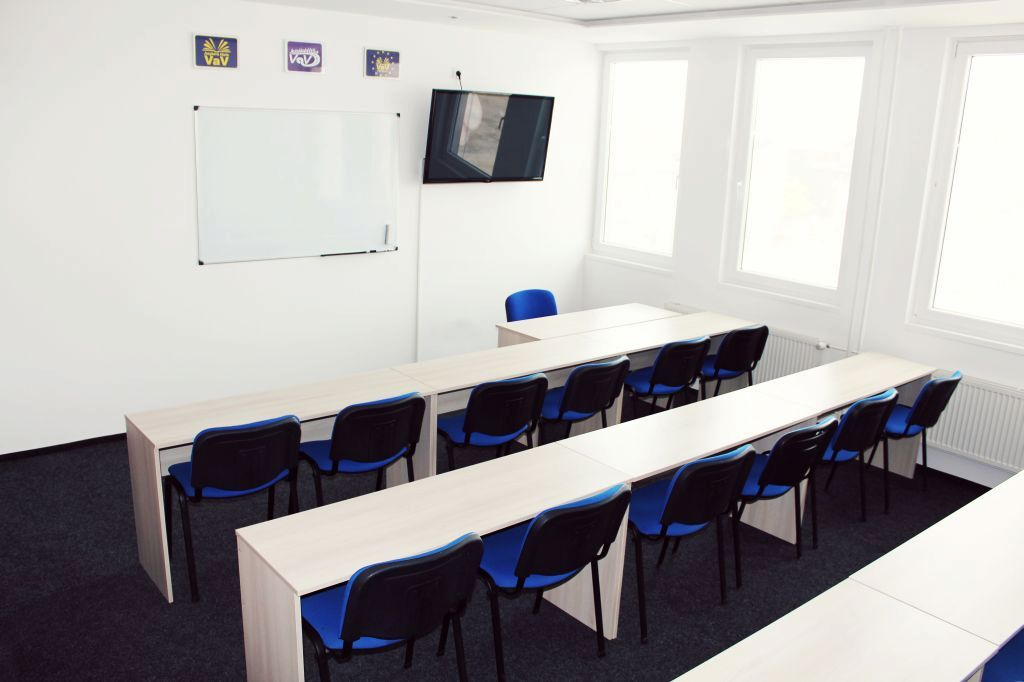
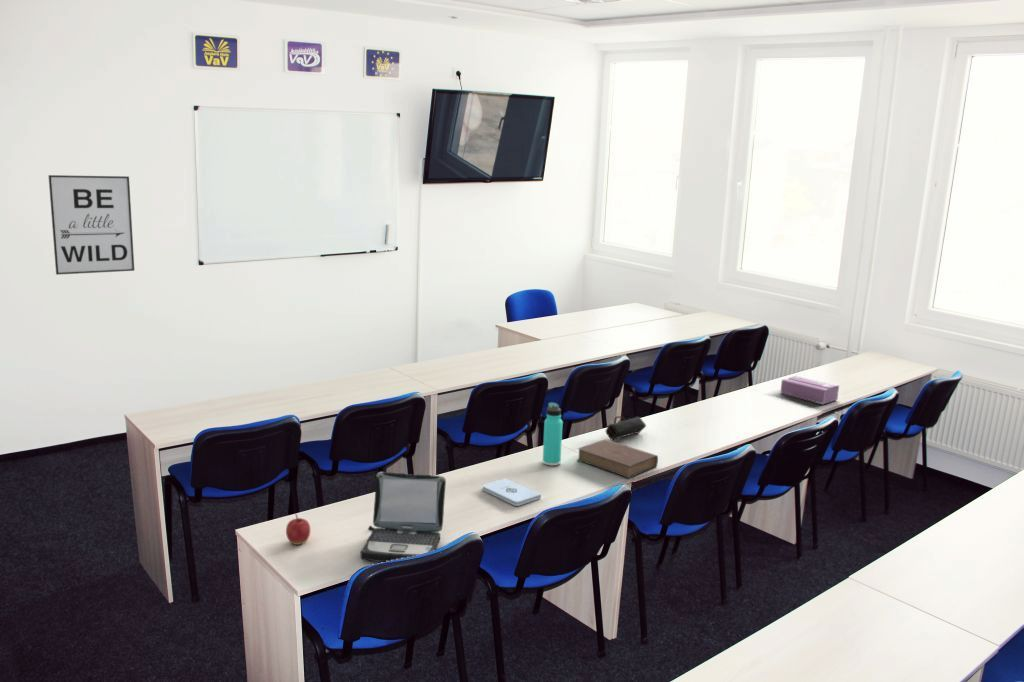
+ thermos bottle [542,401,564,467]
+ pencil case [605,415,647,442]
+ laptop [360,471,447,563]
+ tissue box [780,374,840,405]
+ notepad [481,477,542,507]
+ book [576,438,659,479]
+ apple [285,513,311,546]
+ wall art [47,174,135,276]
